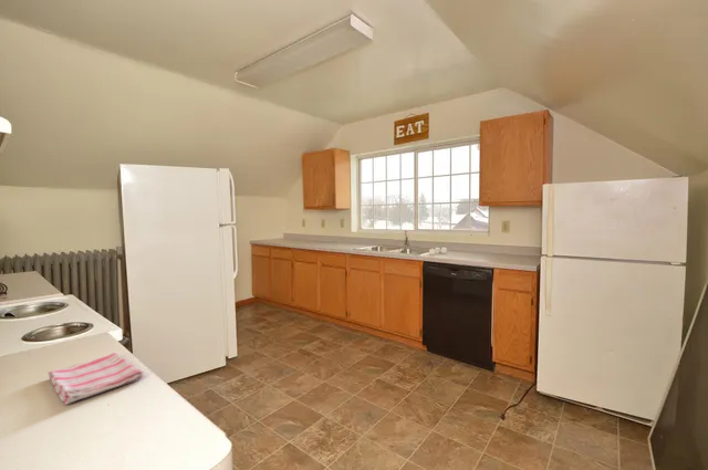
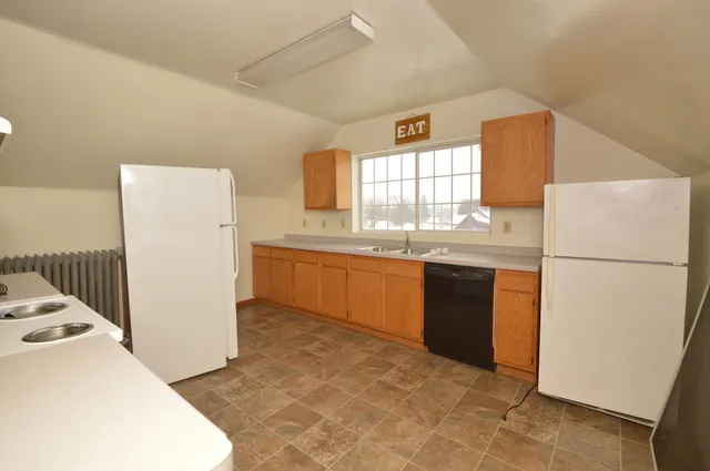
- dish towel [46,351,144,406]
